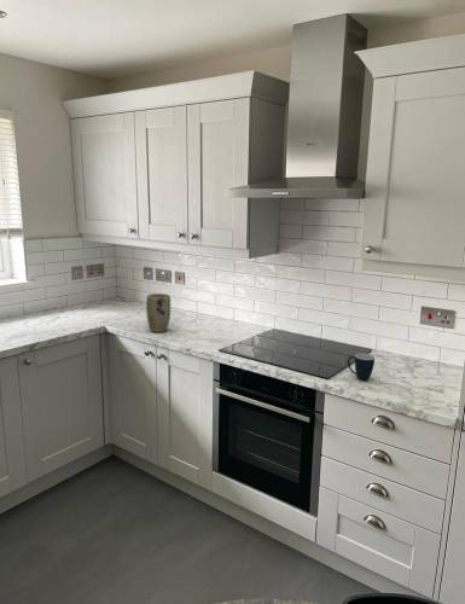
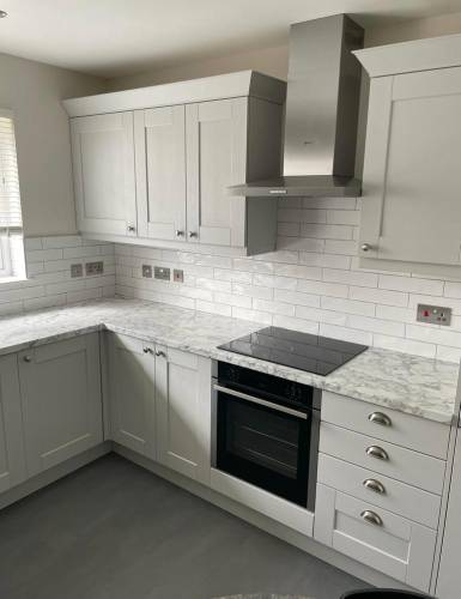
- mug [347,352,376,382]
- plant pot [145,292,172,333]
